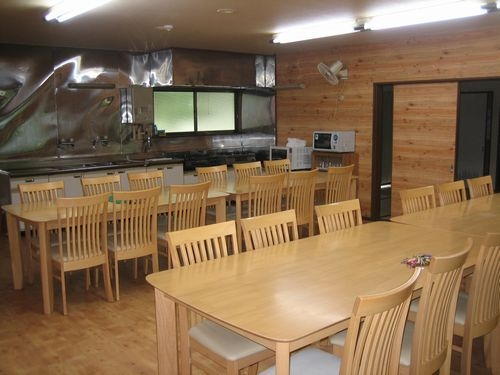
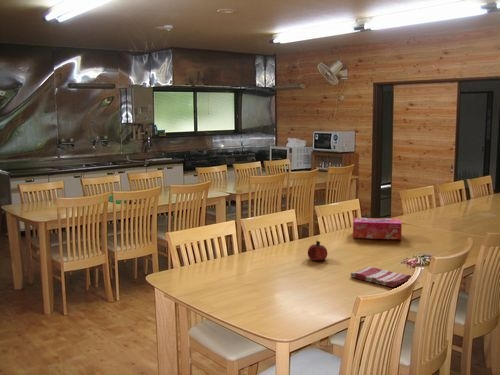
+ tissue box [352,217,403,240]
+ dish towel [350,266,412,288]
+ fruit [307,240,328,261]
